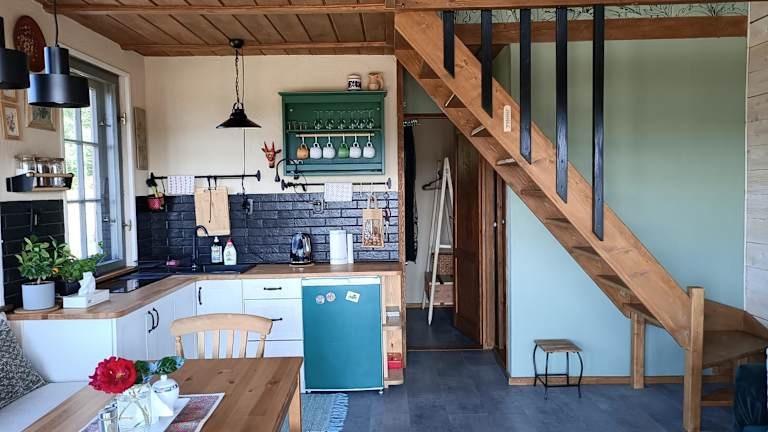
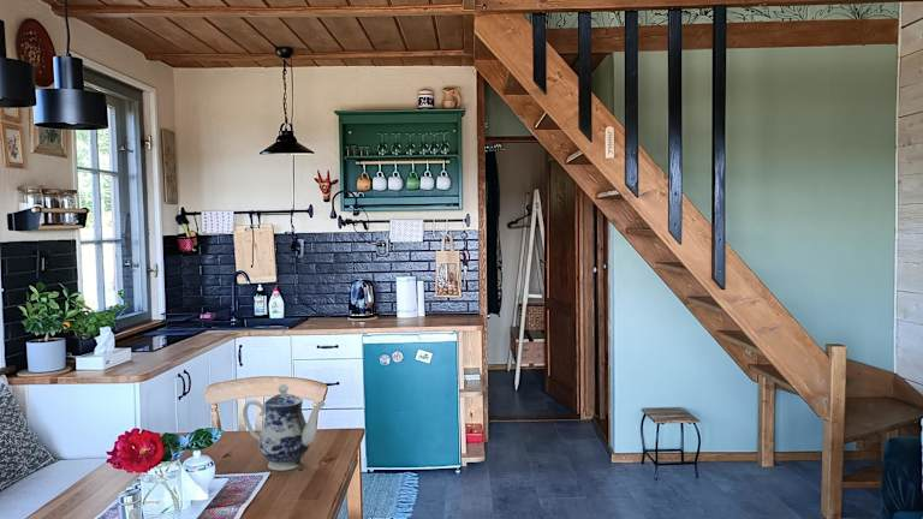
+ teapot [242,383,327,472]
